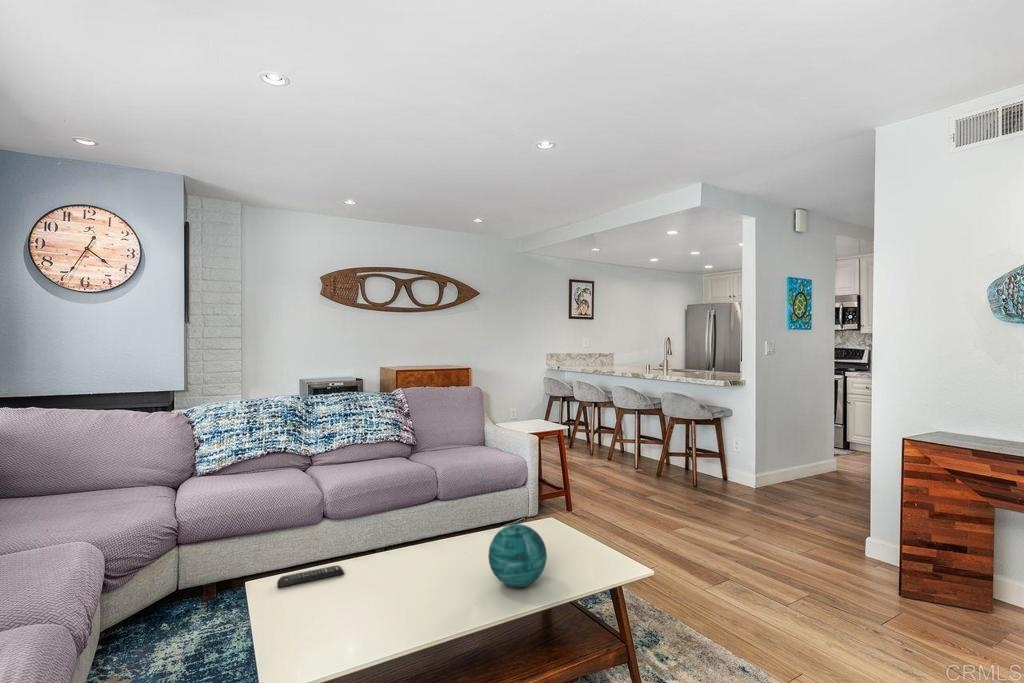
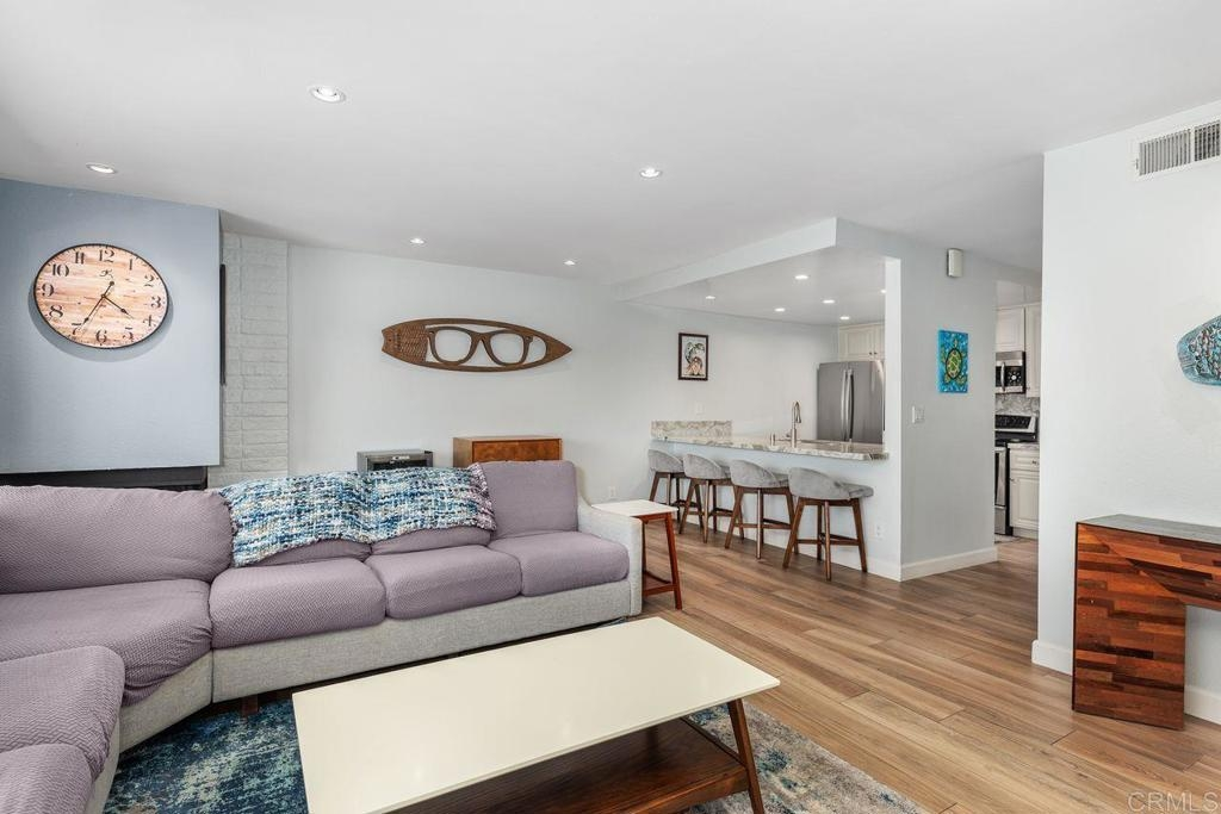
- decorative orb [487,523,548,588]
- remote control [276,564,345,589]
